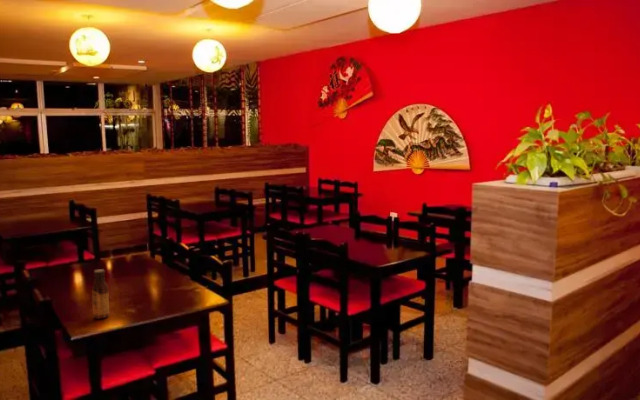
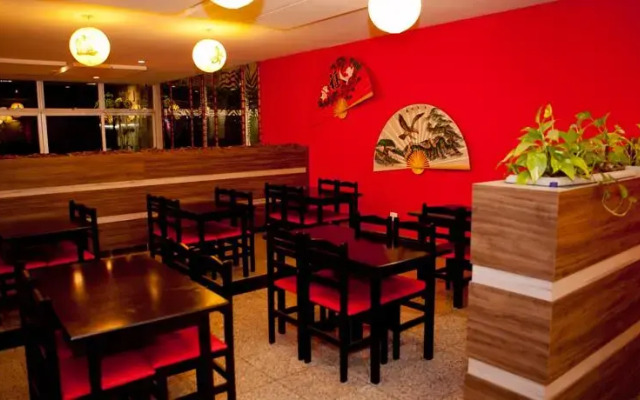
- sauce bottle [91,268,110,320]
